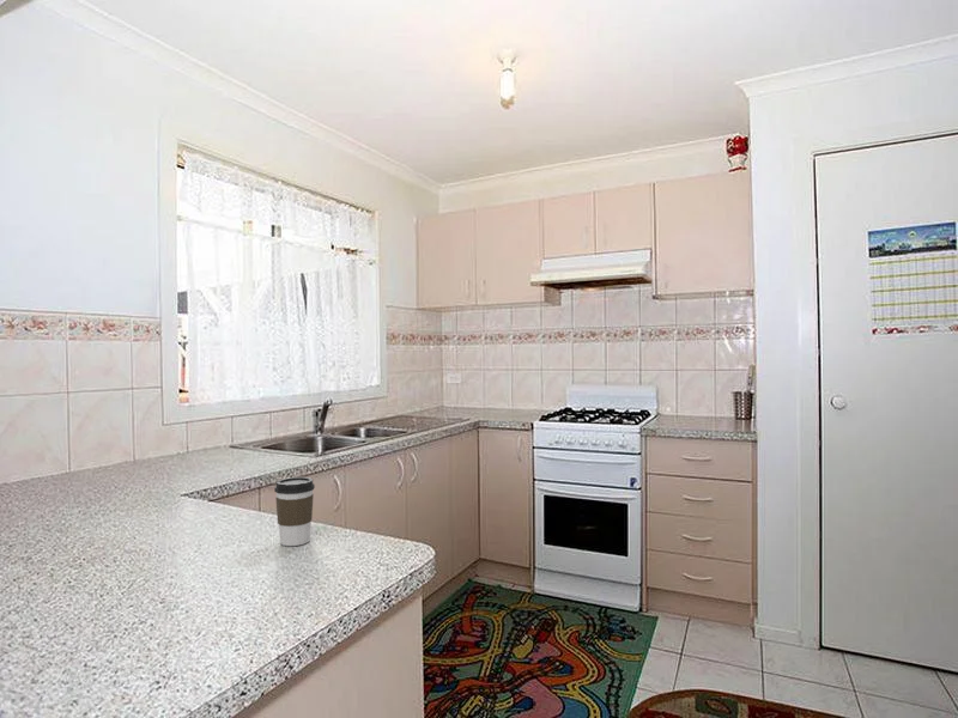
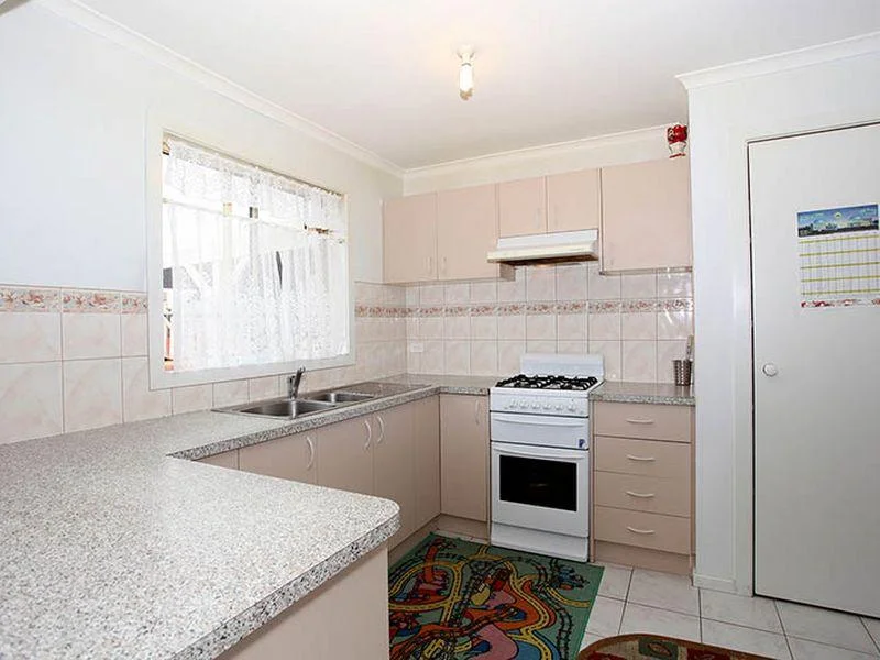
- coffee cup [273,476,316,547]
